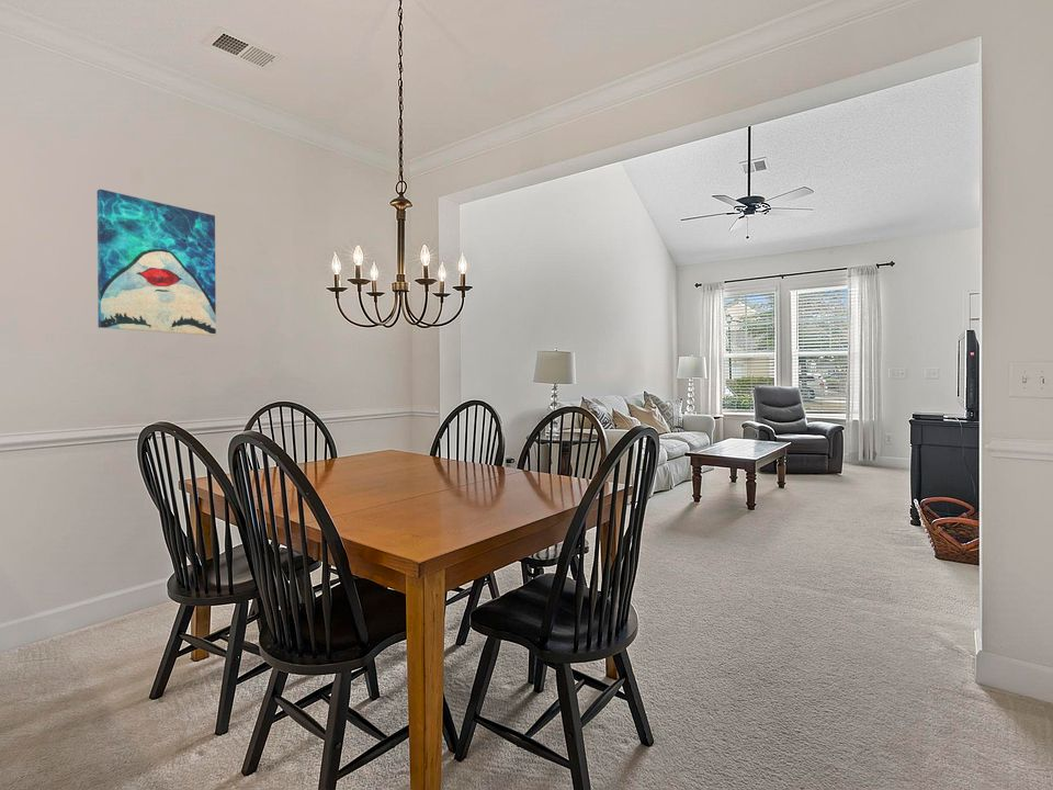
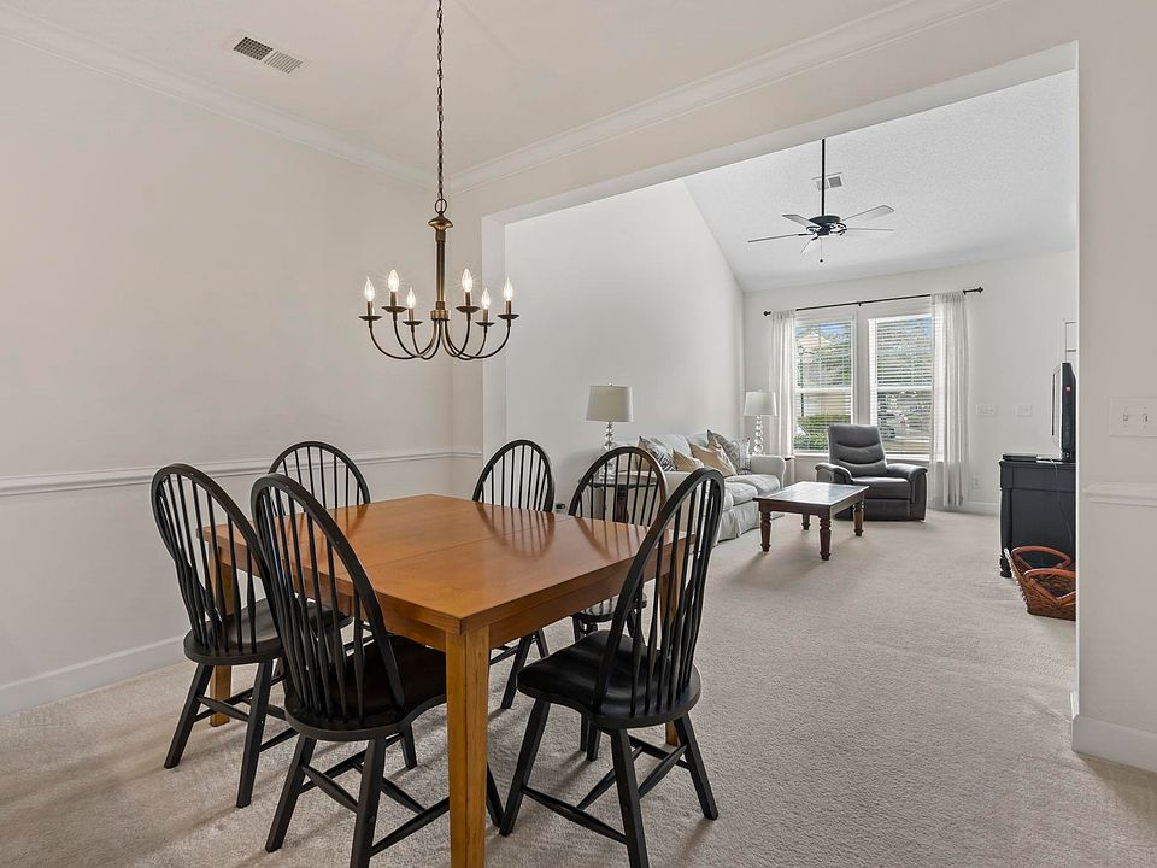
- wall art [97,188,217,337]
